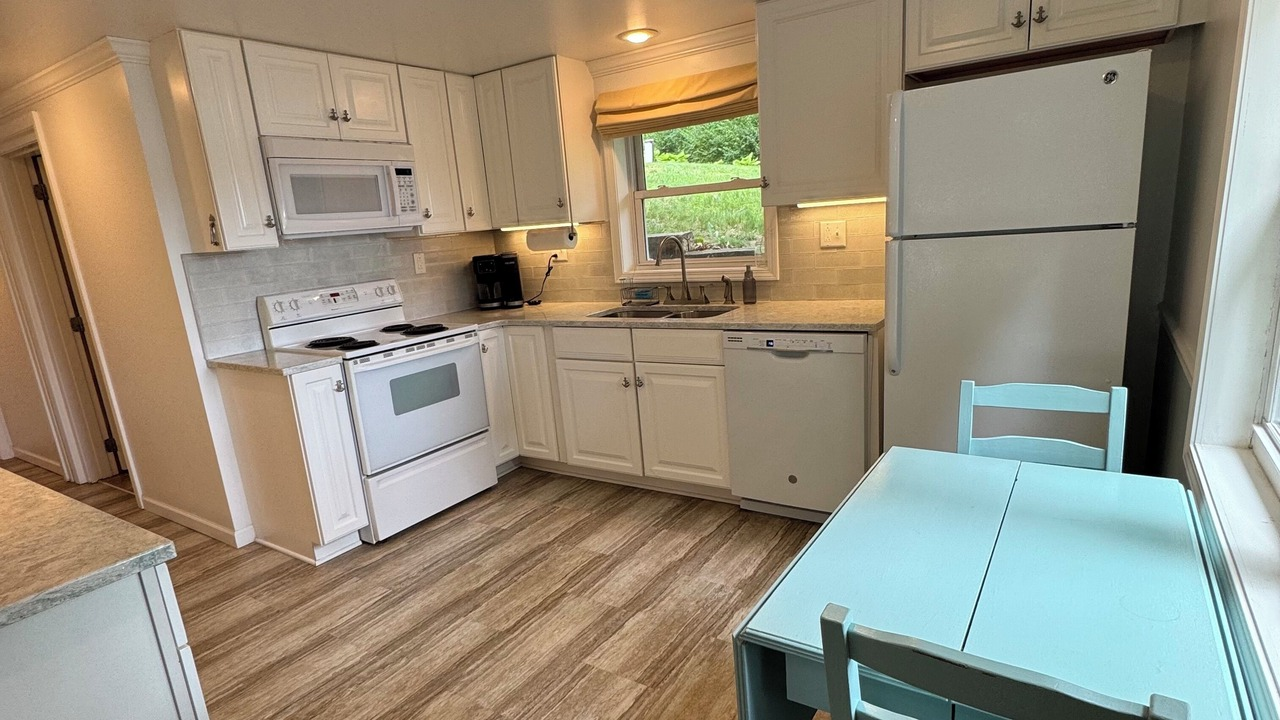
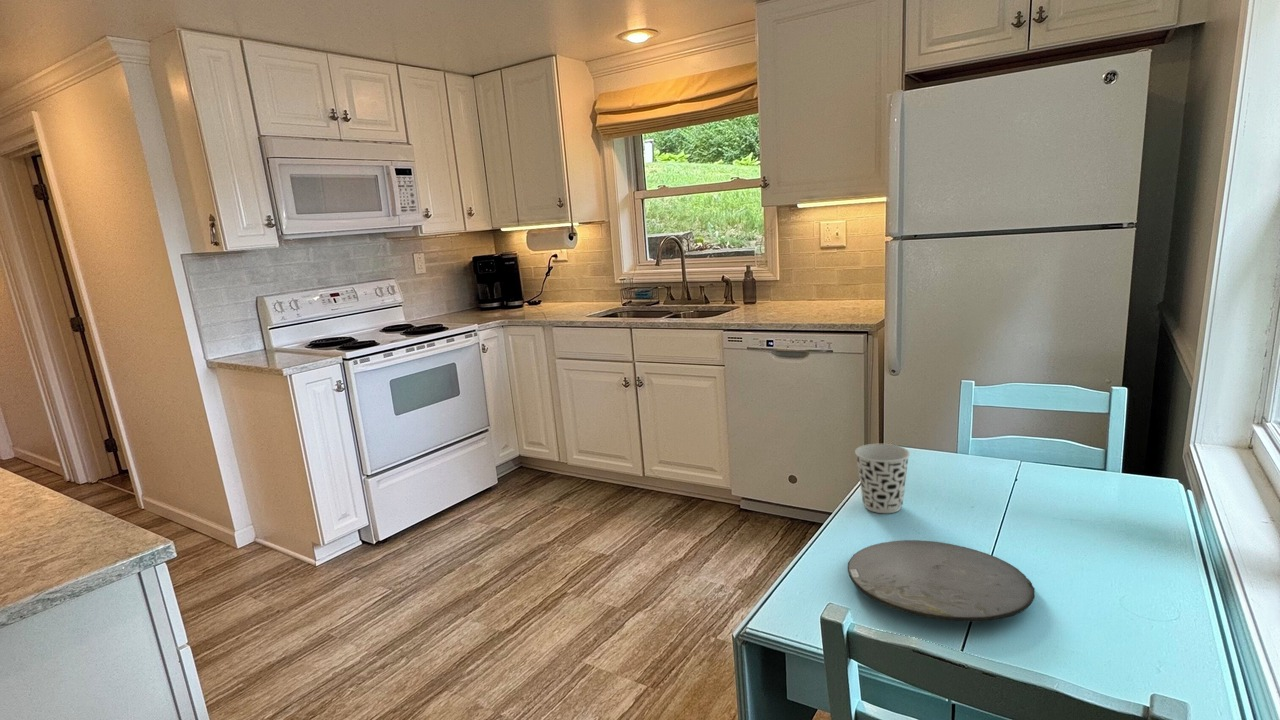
+ plate [847,539,1036,623]
+ cup [854,443,911,514]
